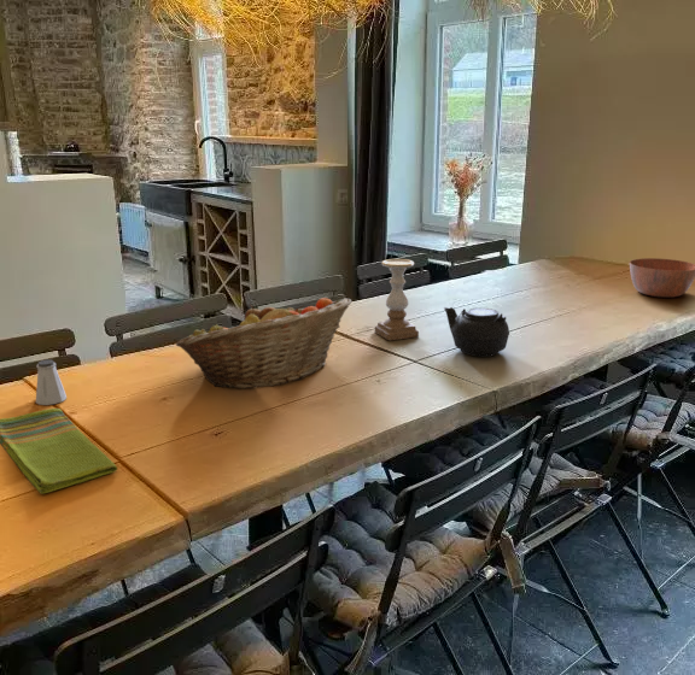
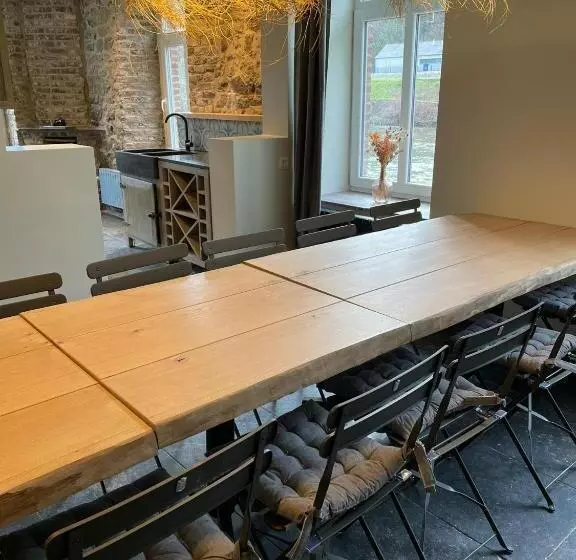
- dish towel [0,407,118,494]
- teapot [443,306,510,358]
- fruit basket [175,297,352,389]
- saltshaker [35,358,68,406]
- bowl [629,257,695,299]
- candle holder [374,258,420,341]
